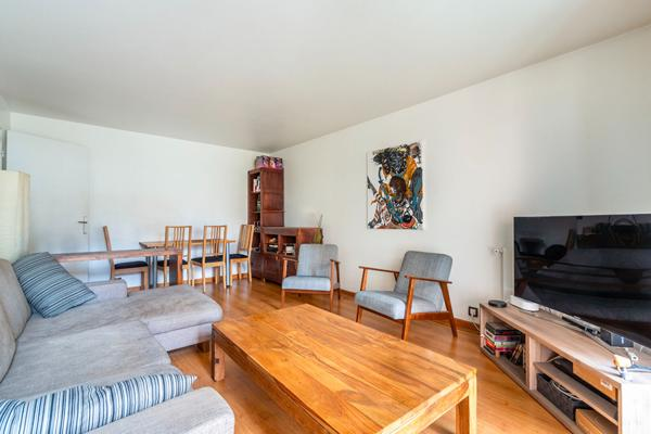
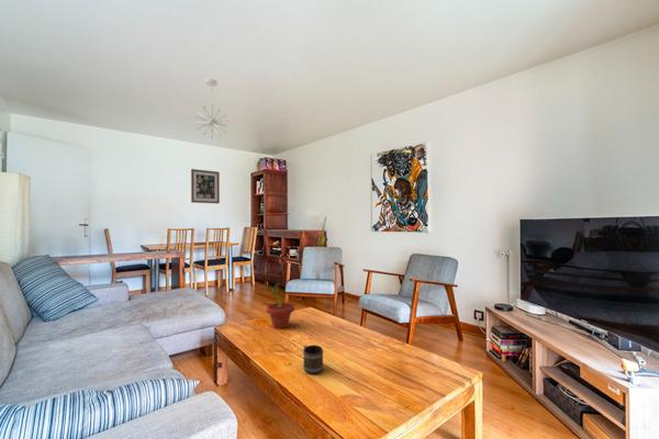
+ wall art [190,168,221,204]
+ potted plant [263,281,295,329]
+ mug [302,345,324,375]
+ pendant light [193,78,228,139]
